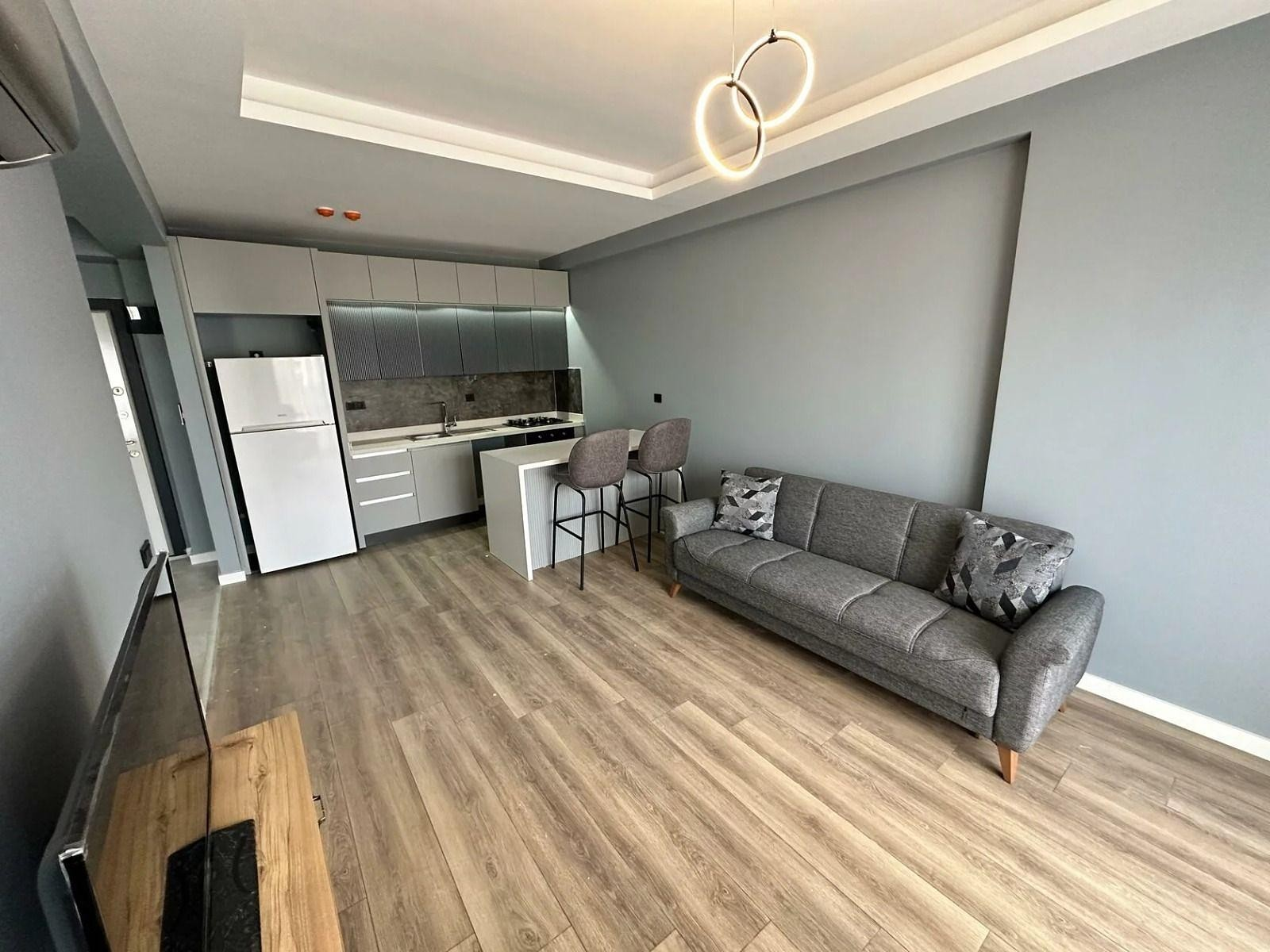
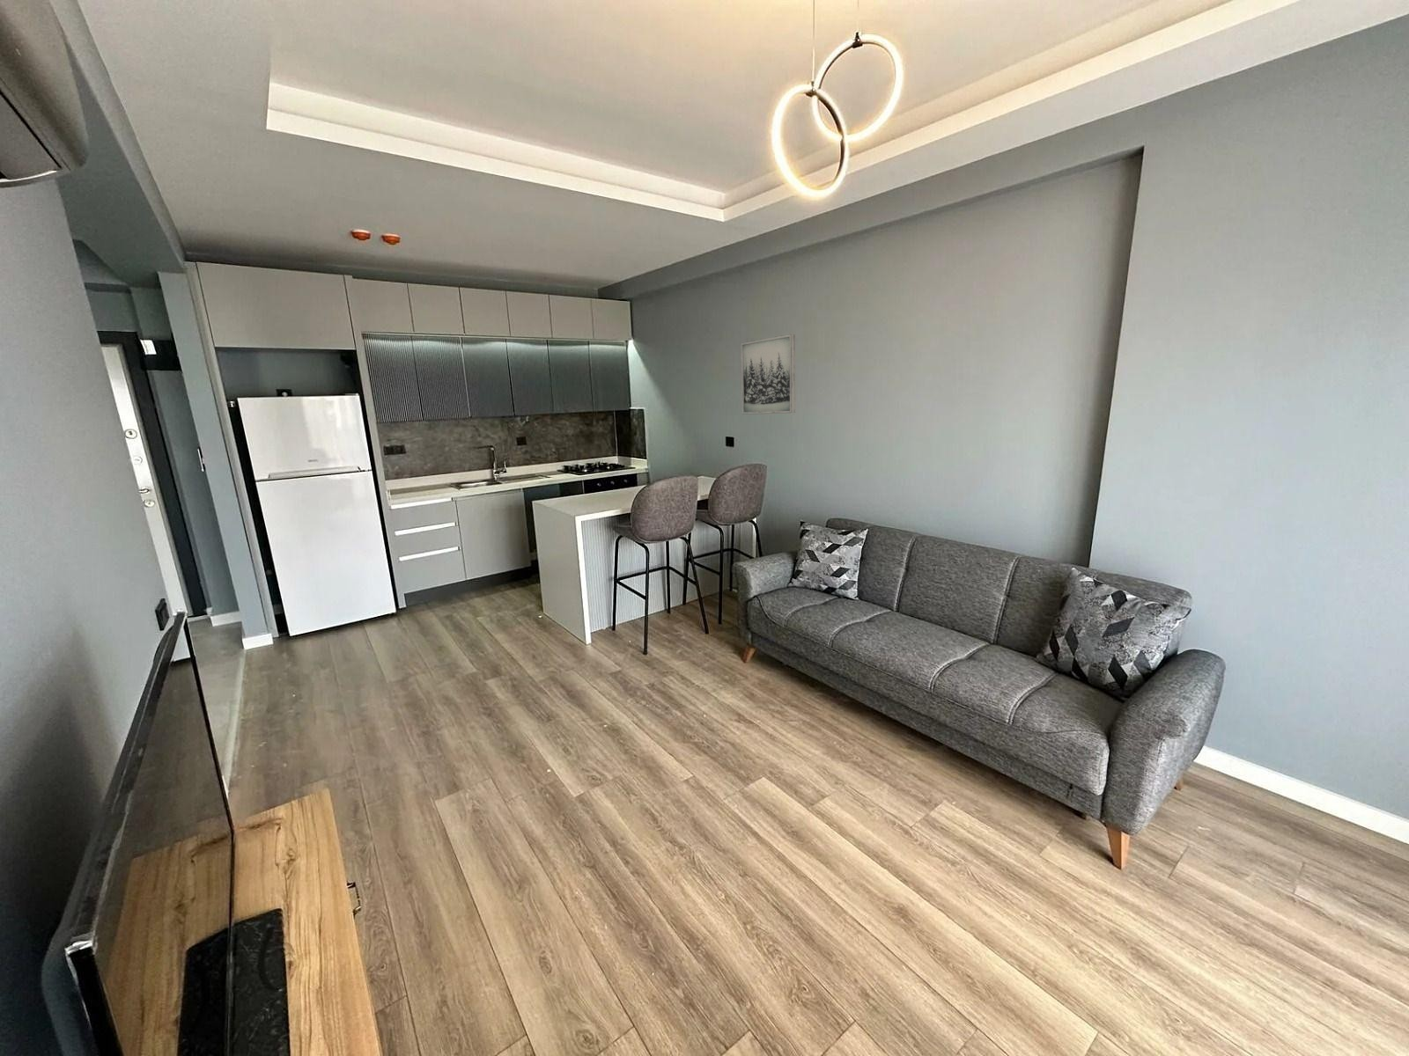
+ wall art [740,334,797,415]
